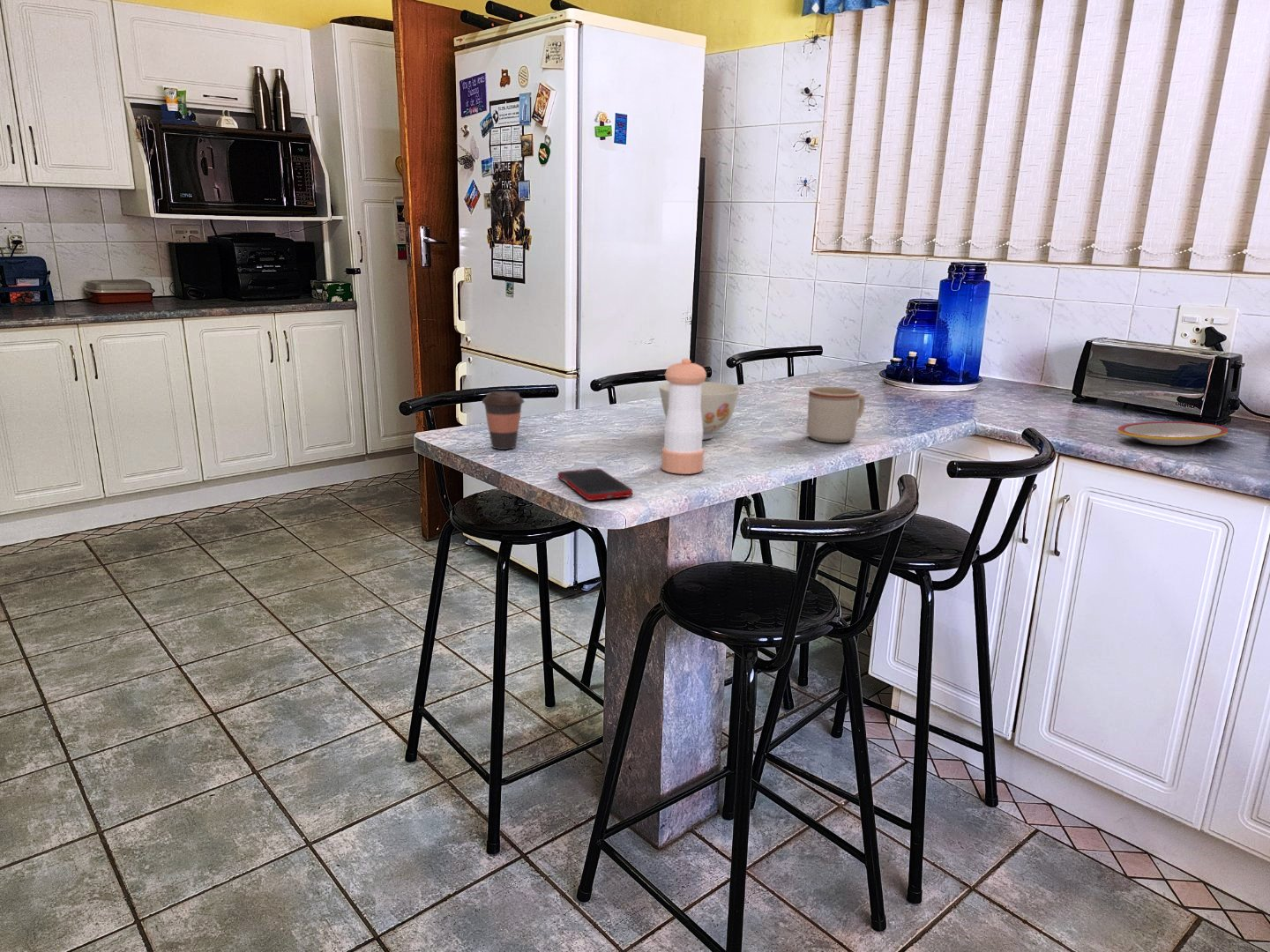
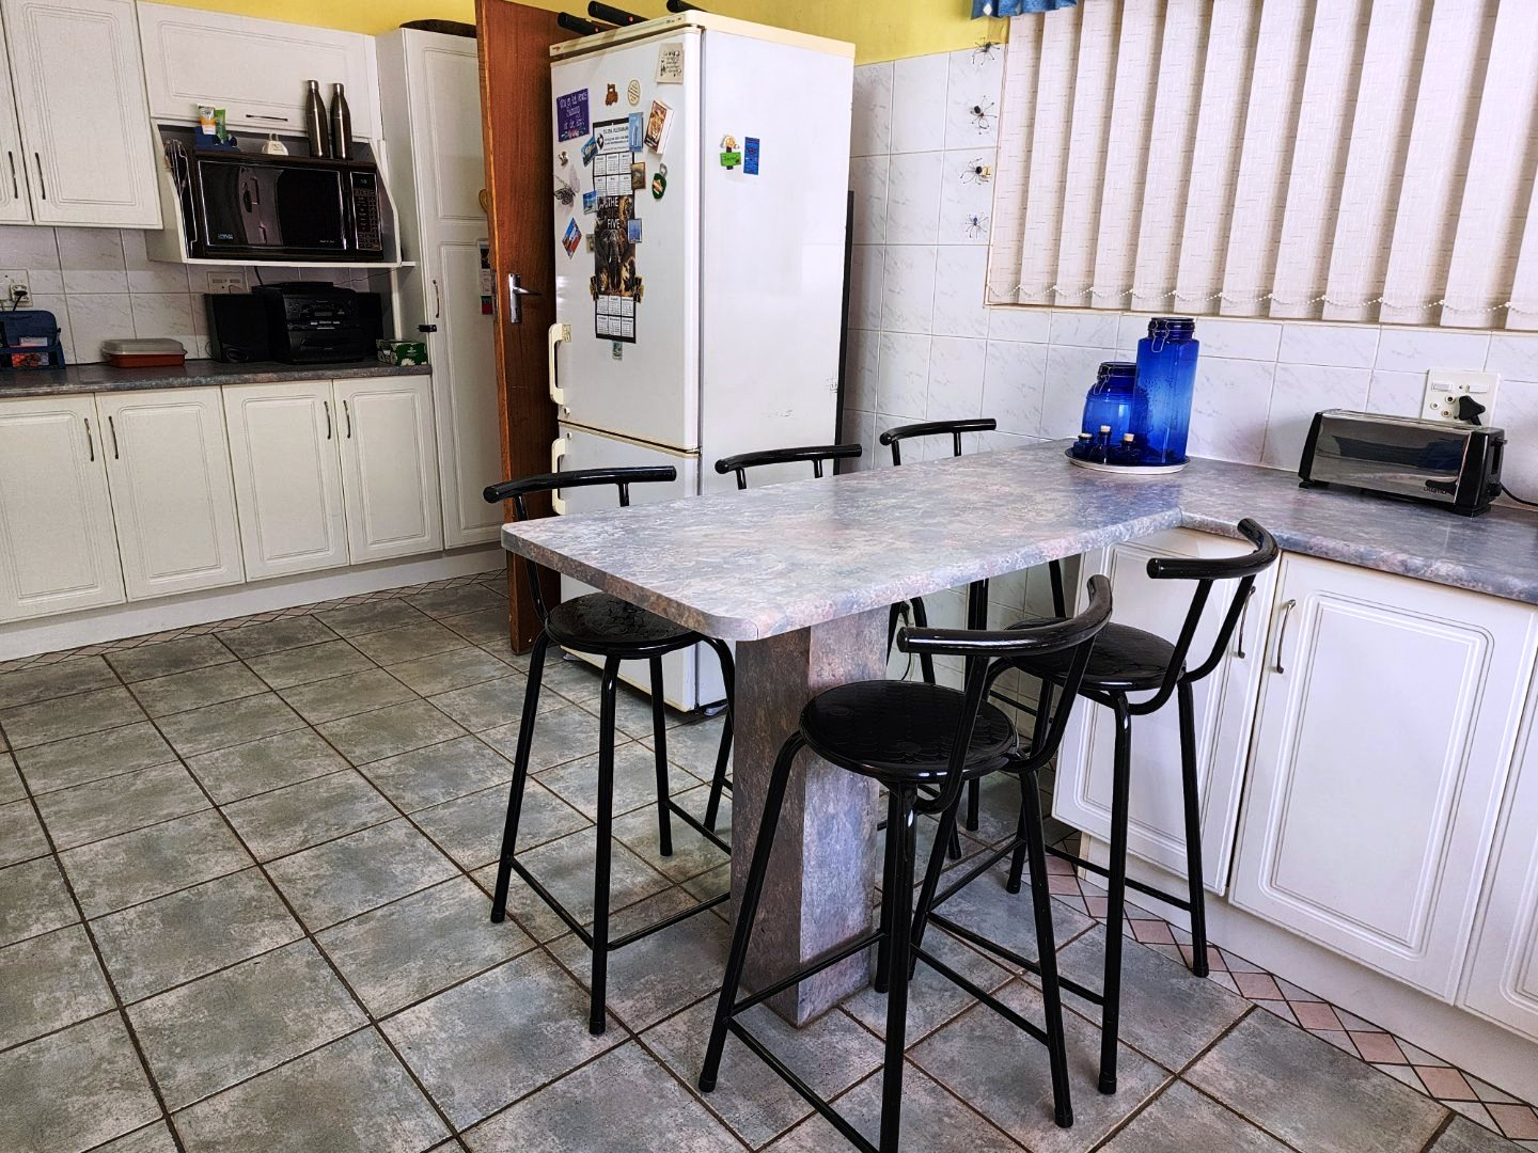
- plate [1117,420,1229,446]
- mug [806,385,866,443]
- coffee cup [481,390,525,450]
- cell phone [557,467,633,502]
- pepper shaker [661,358,707,475]
- bowl [658,381,740,441]
